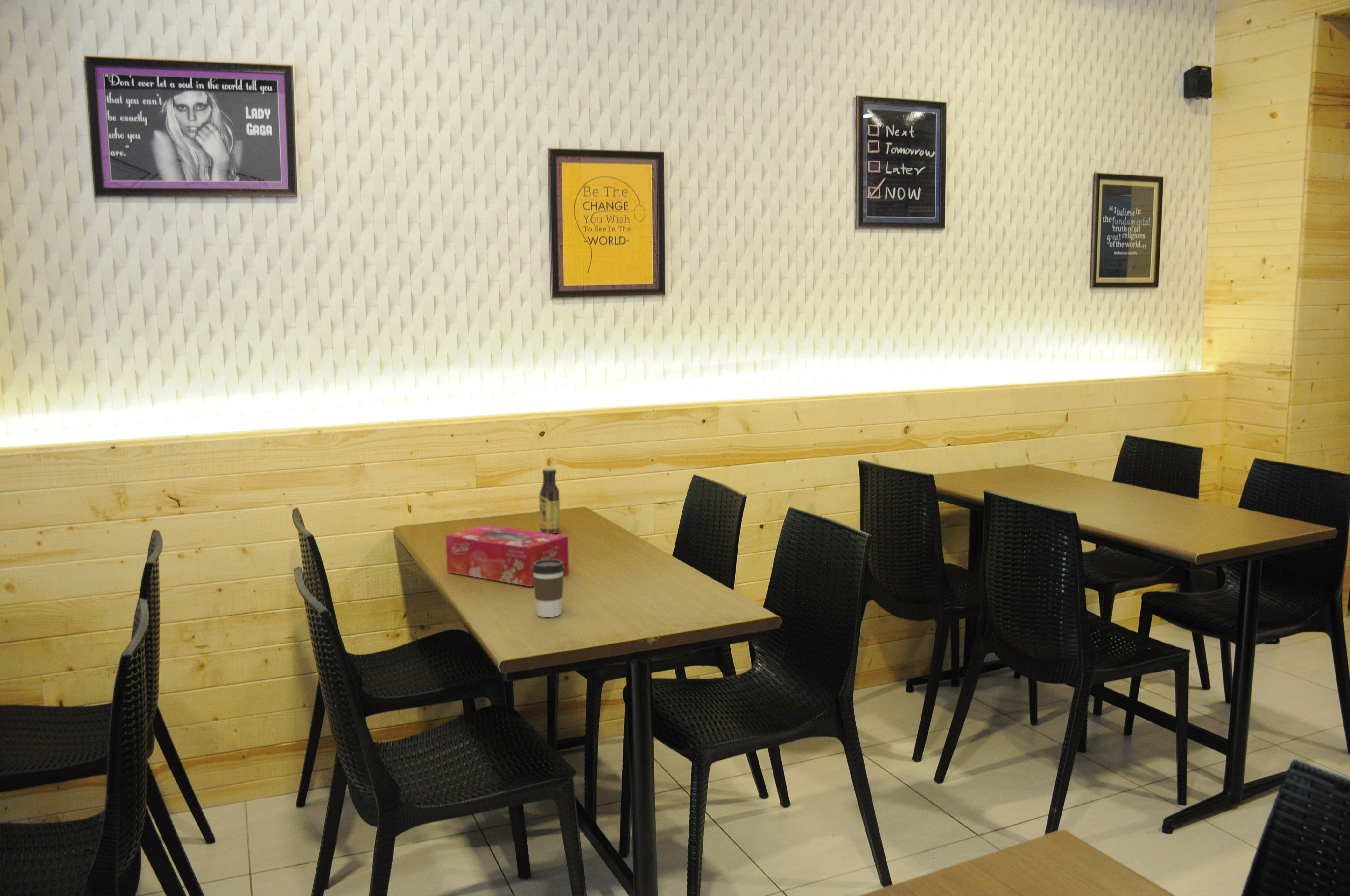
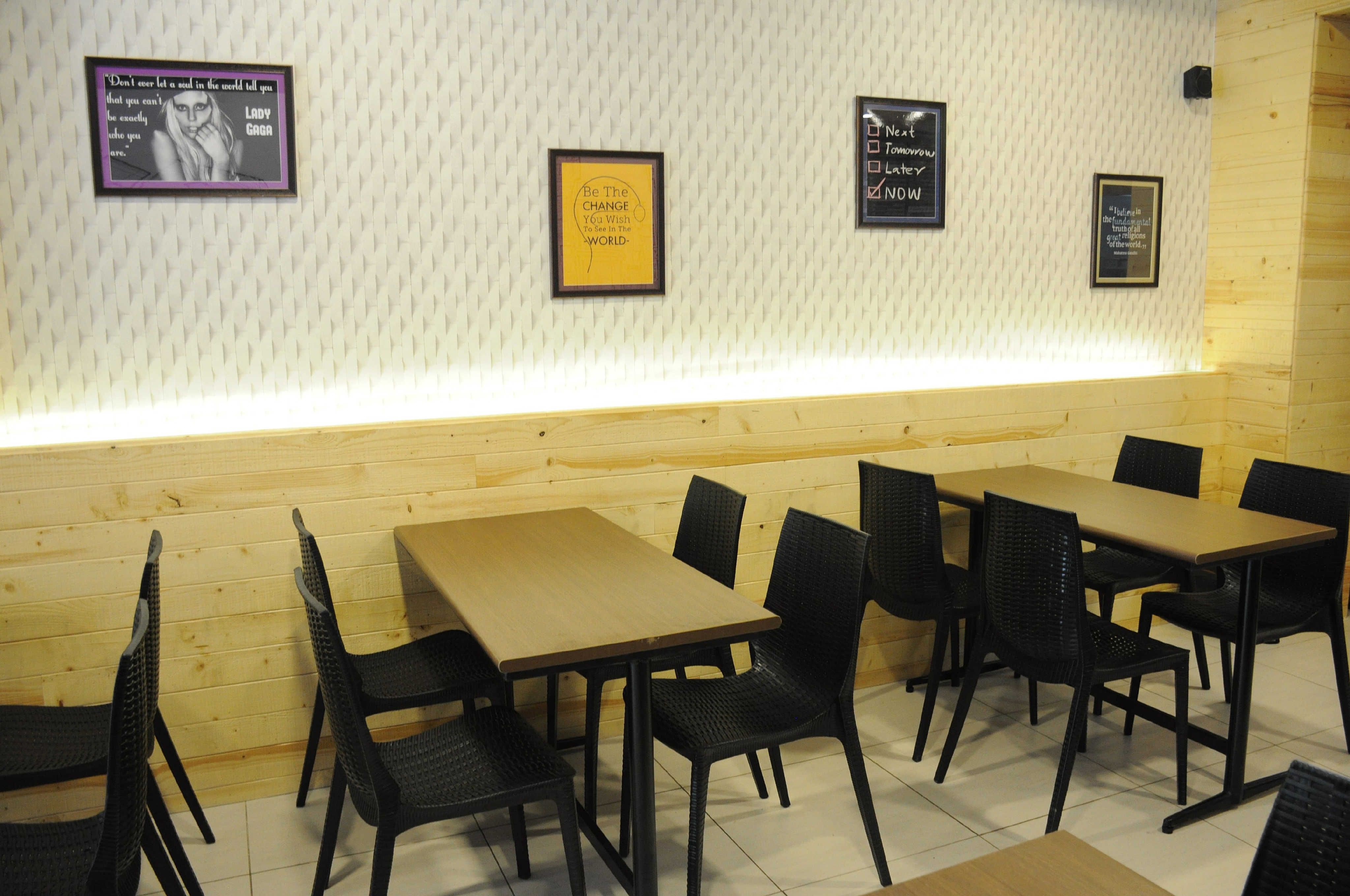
- coffee cup [532,559,564,618]
- tissue box [445,525,569,587]
- sauce bottle [539,468,560,534]
